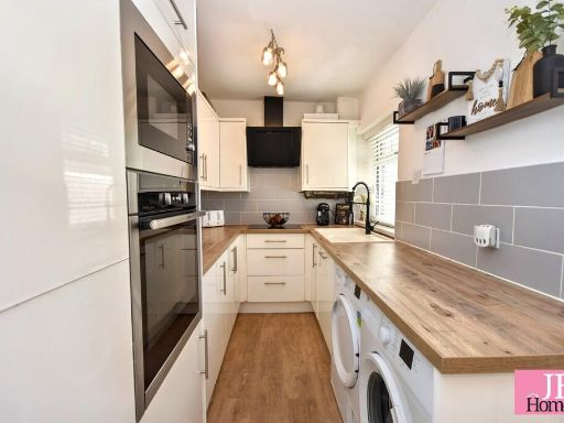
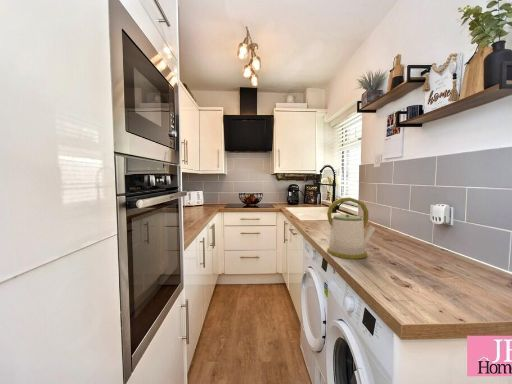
+ kettle [326,196,377,260]
